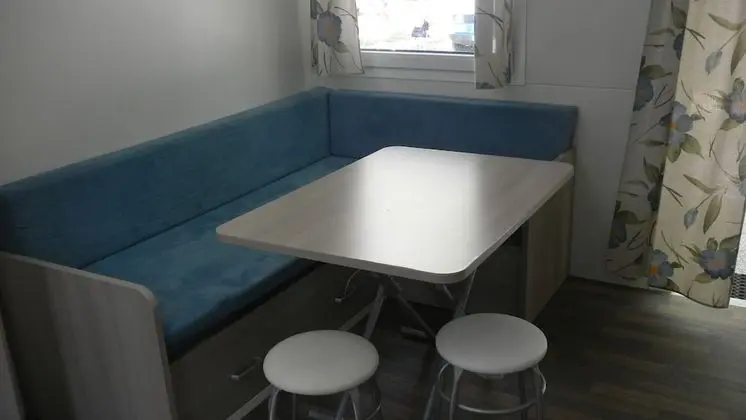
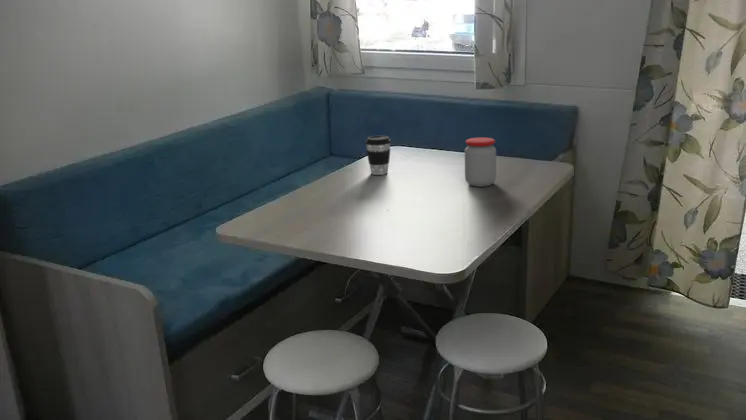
+ coffee cup [364,135,392,176]
+ jar [464,137,497,188]
